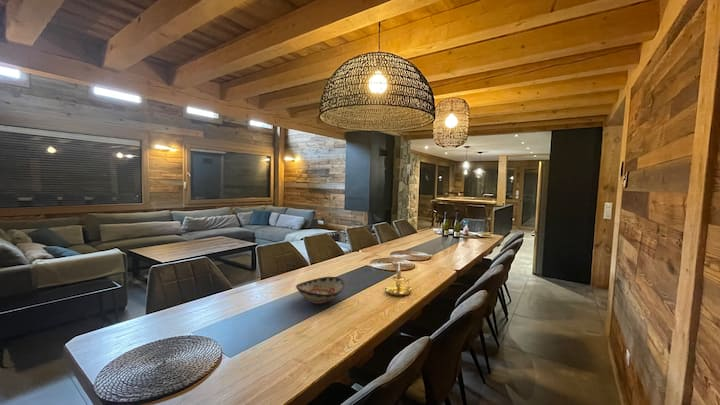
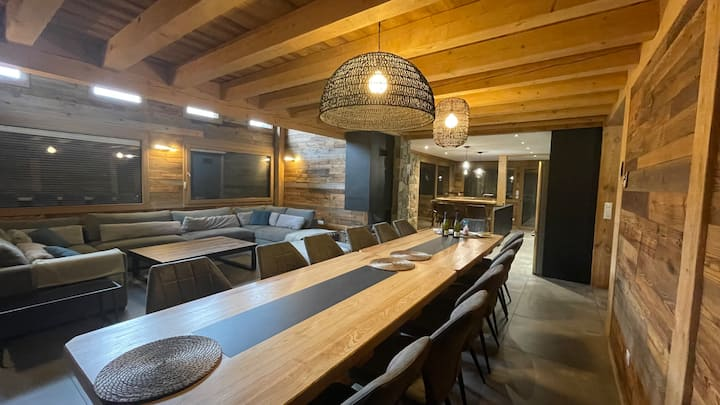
- candle holder [384,262,412,297]
- decorative bowl [295,276,346,305]
